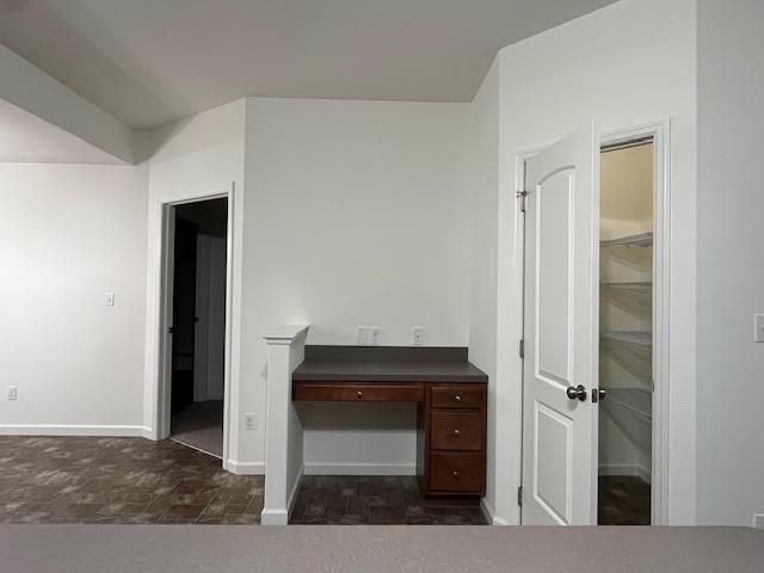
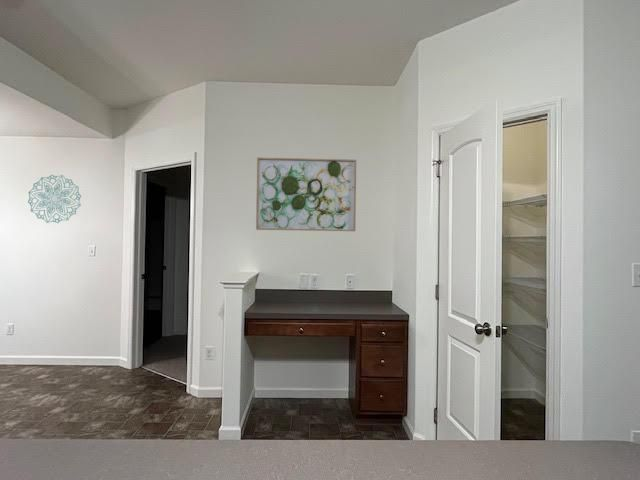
+ wall art [255,157,357,232]
+ wall decoration [27,174,82,224]
